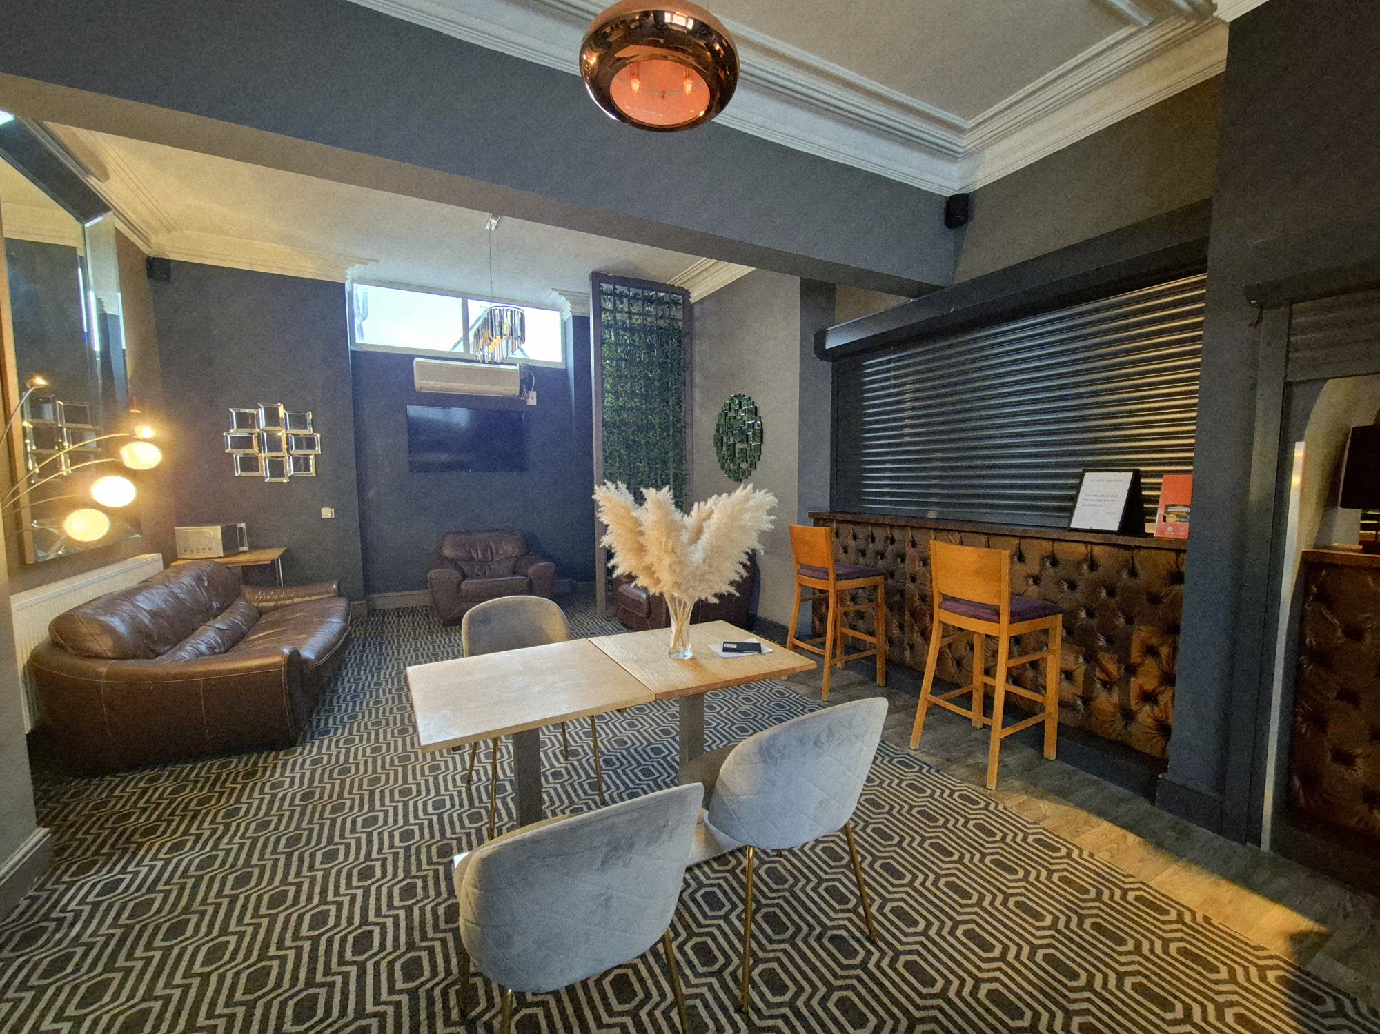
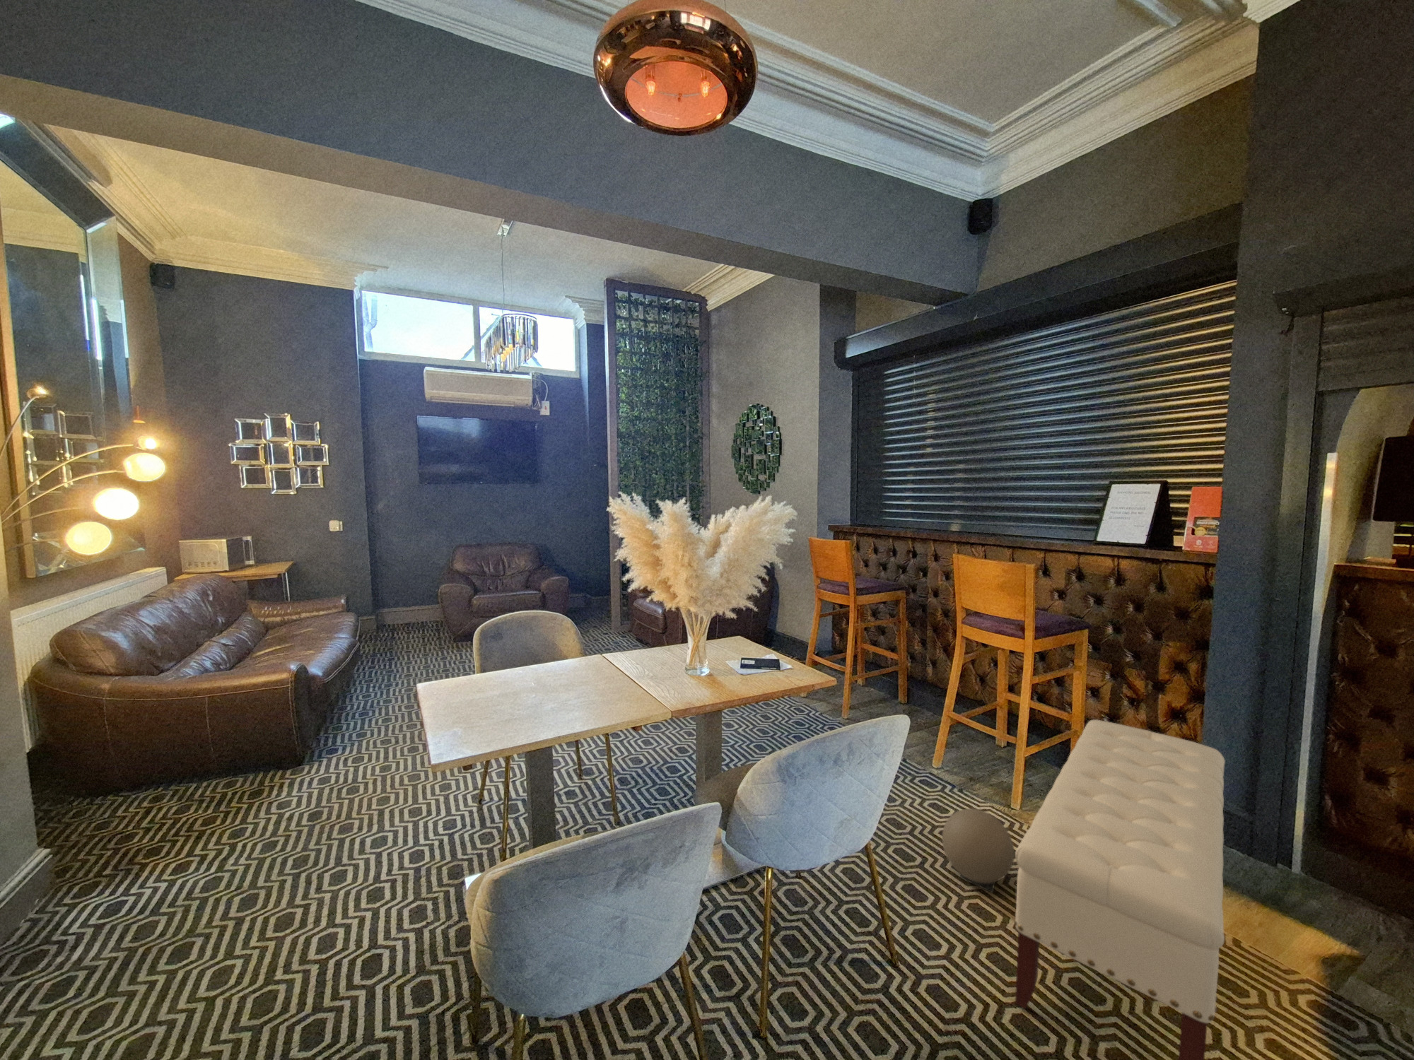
+ ball [941,807,1015,894]
+ bench [1013,718,1225,1060]
